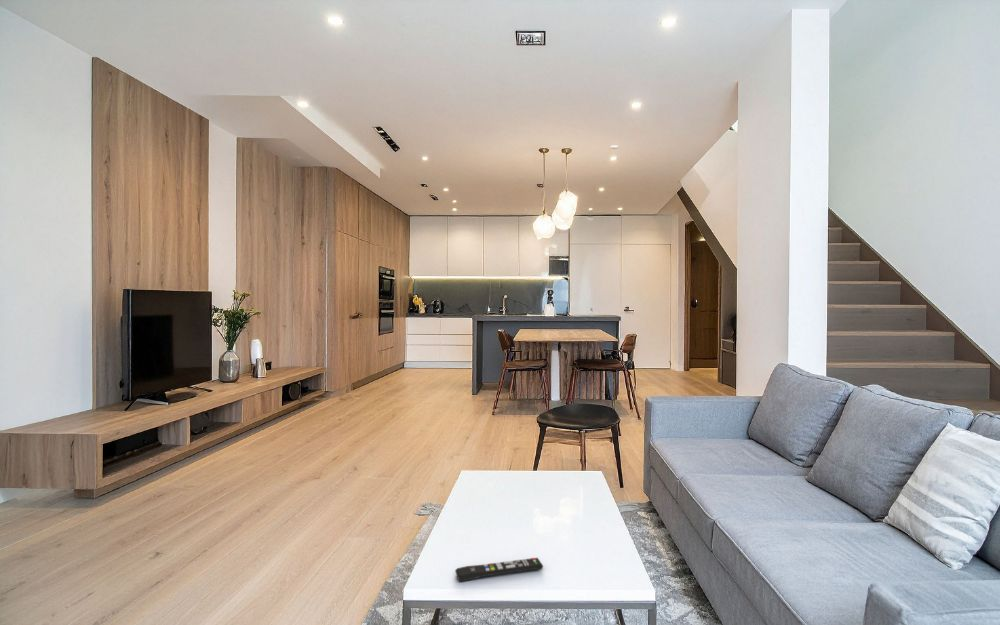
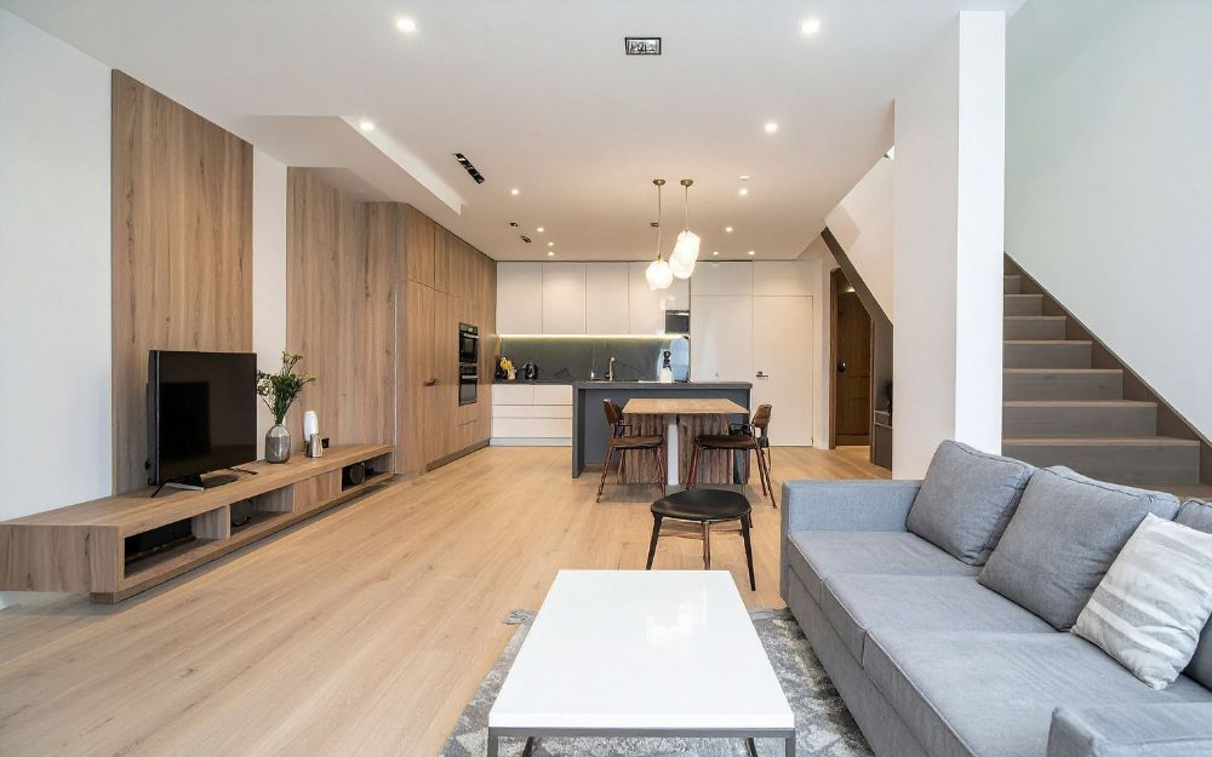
- remote control [454,557,544,583]
